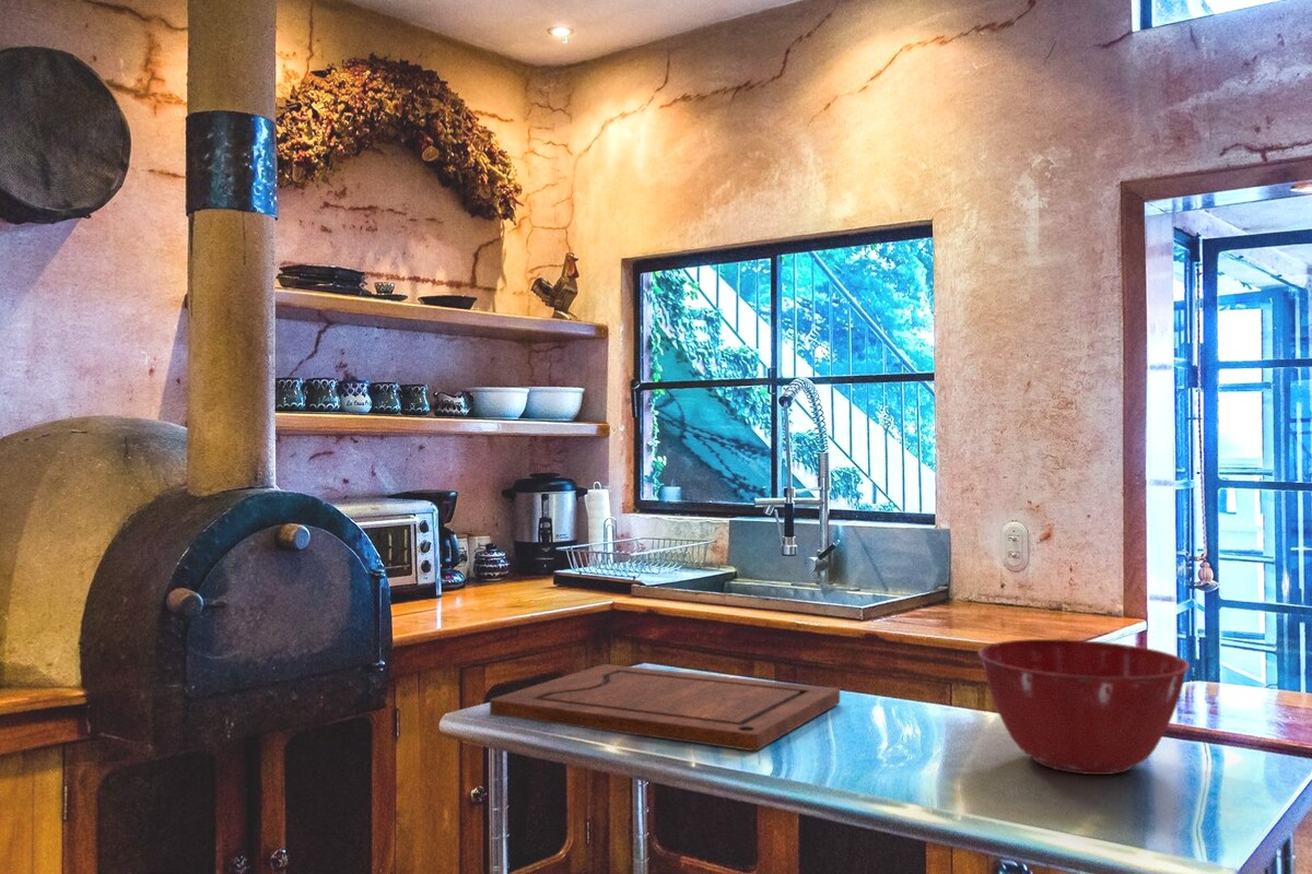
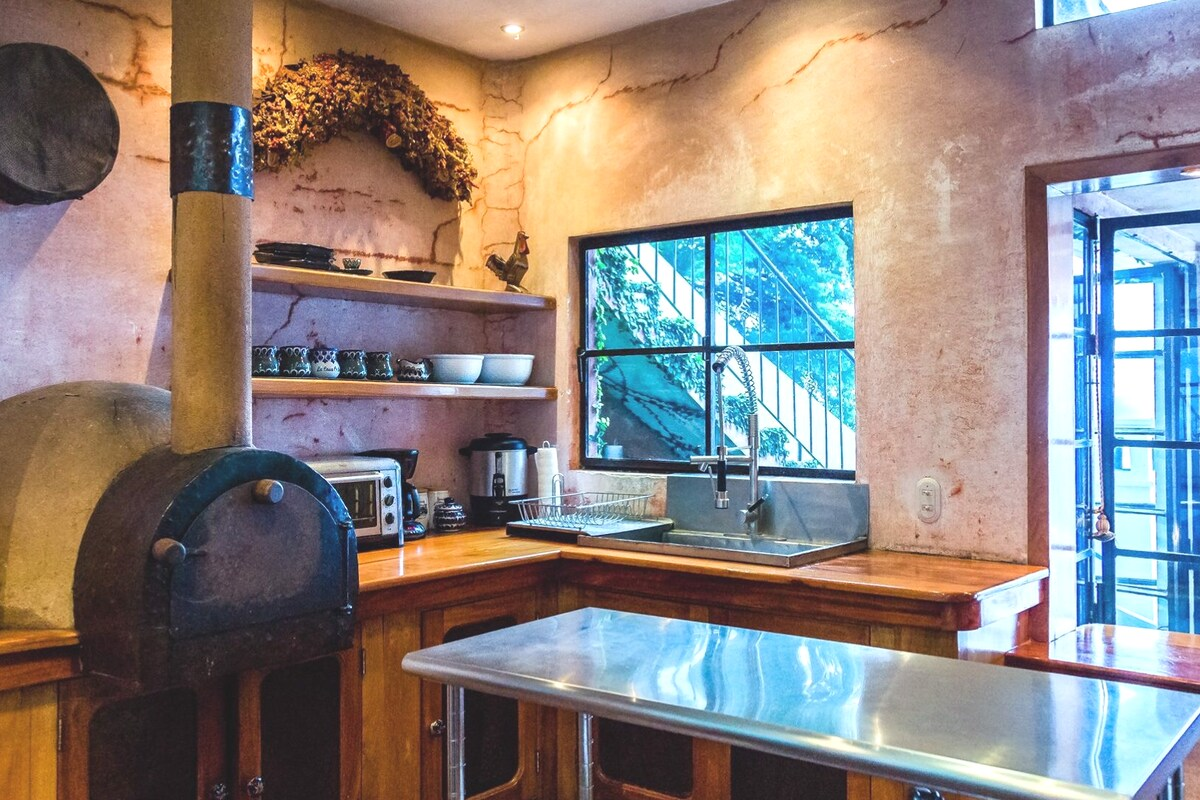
- cutting board [489,663,841,752]
- mixing bowl [976,638,1191,776]
